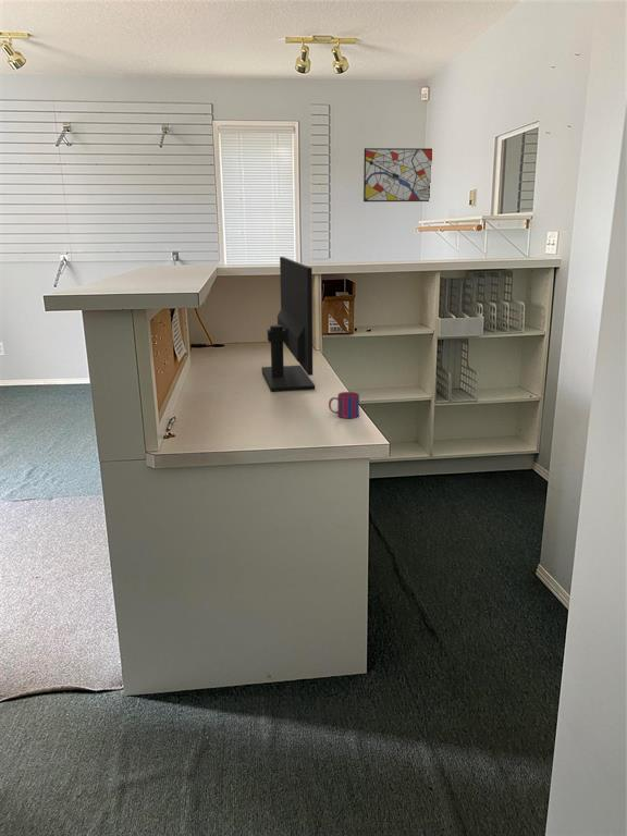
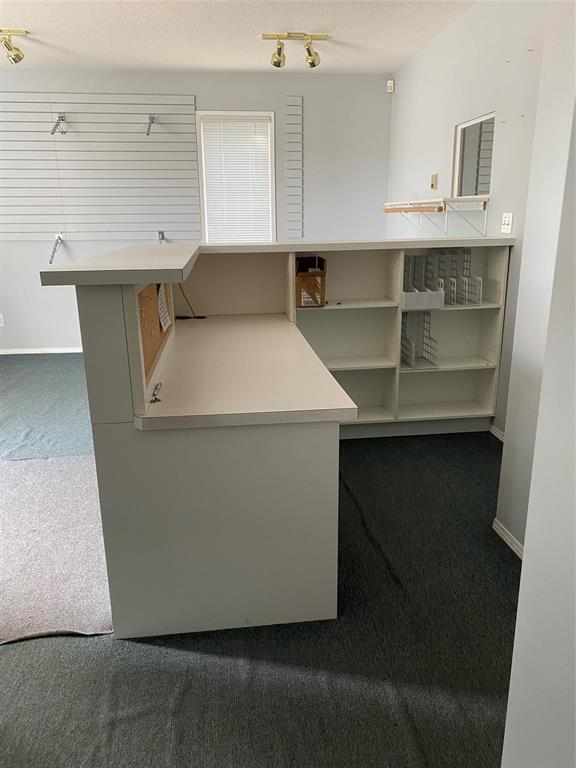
- monitor [260,256,316,393]
- mug [328,391,360,419]
- wall art [362,147,433,202]
